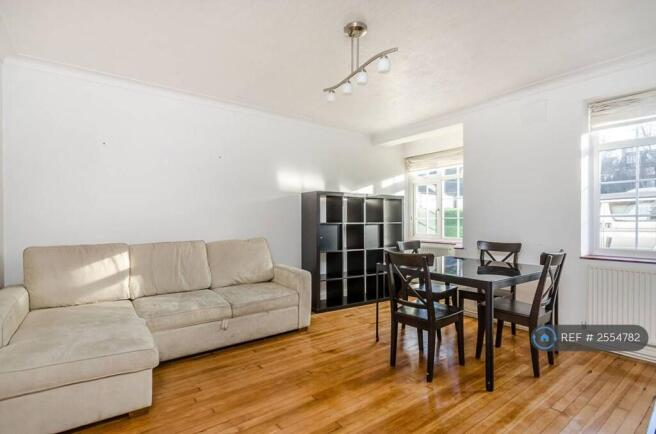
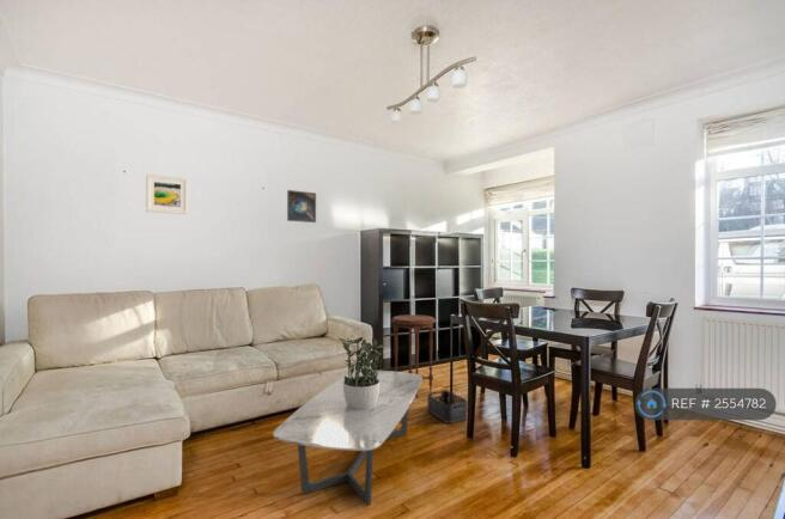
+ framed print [145,173,189,215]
+ potted plant [337,332,385,410]
+ side table [390,313,437,399]
+ coffee table [272,370,424,507]
+ storage bin [426,389,469,425]
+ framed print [286,189,317,224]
